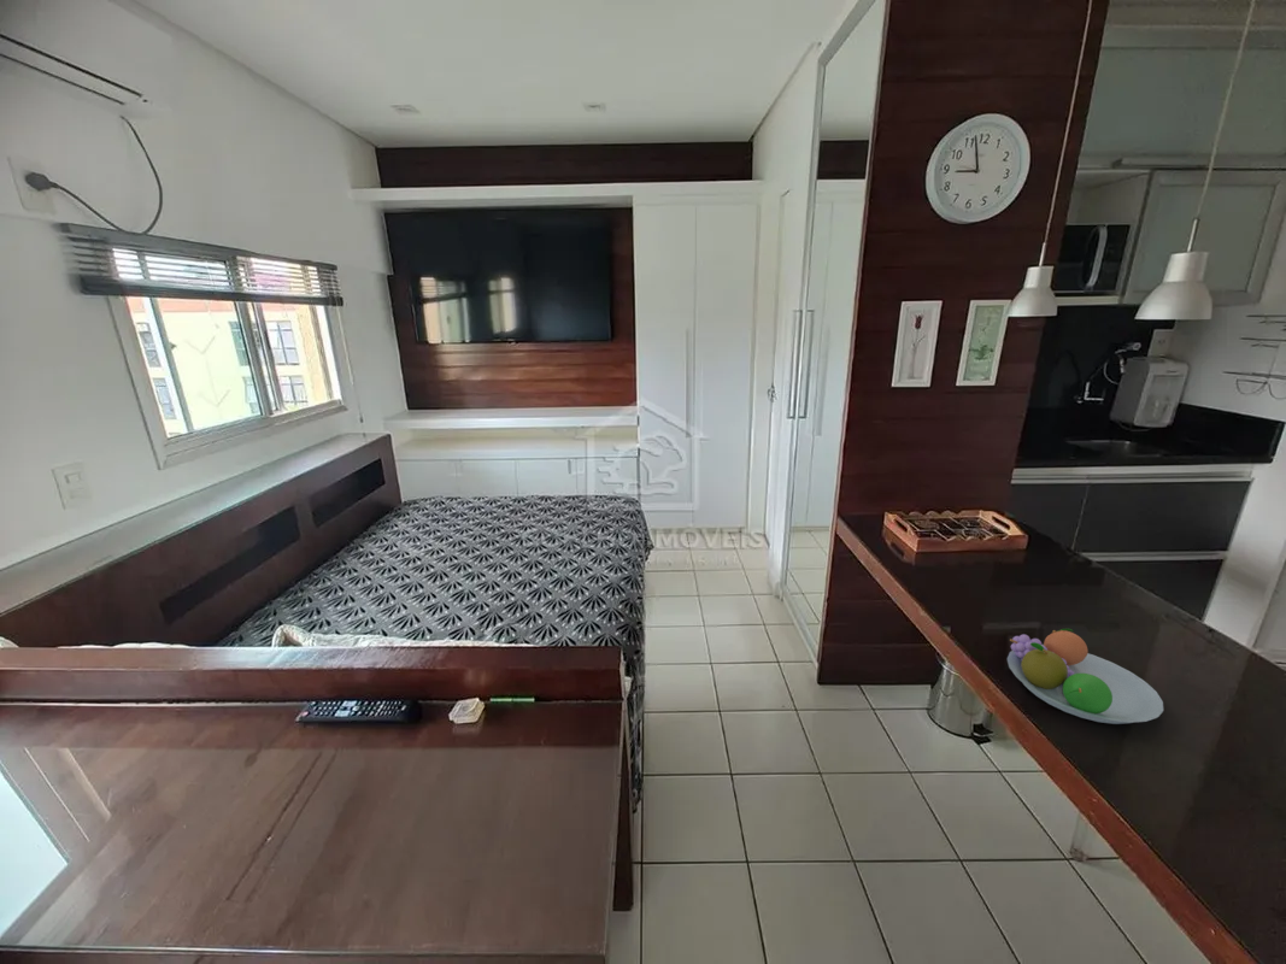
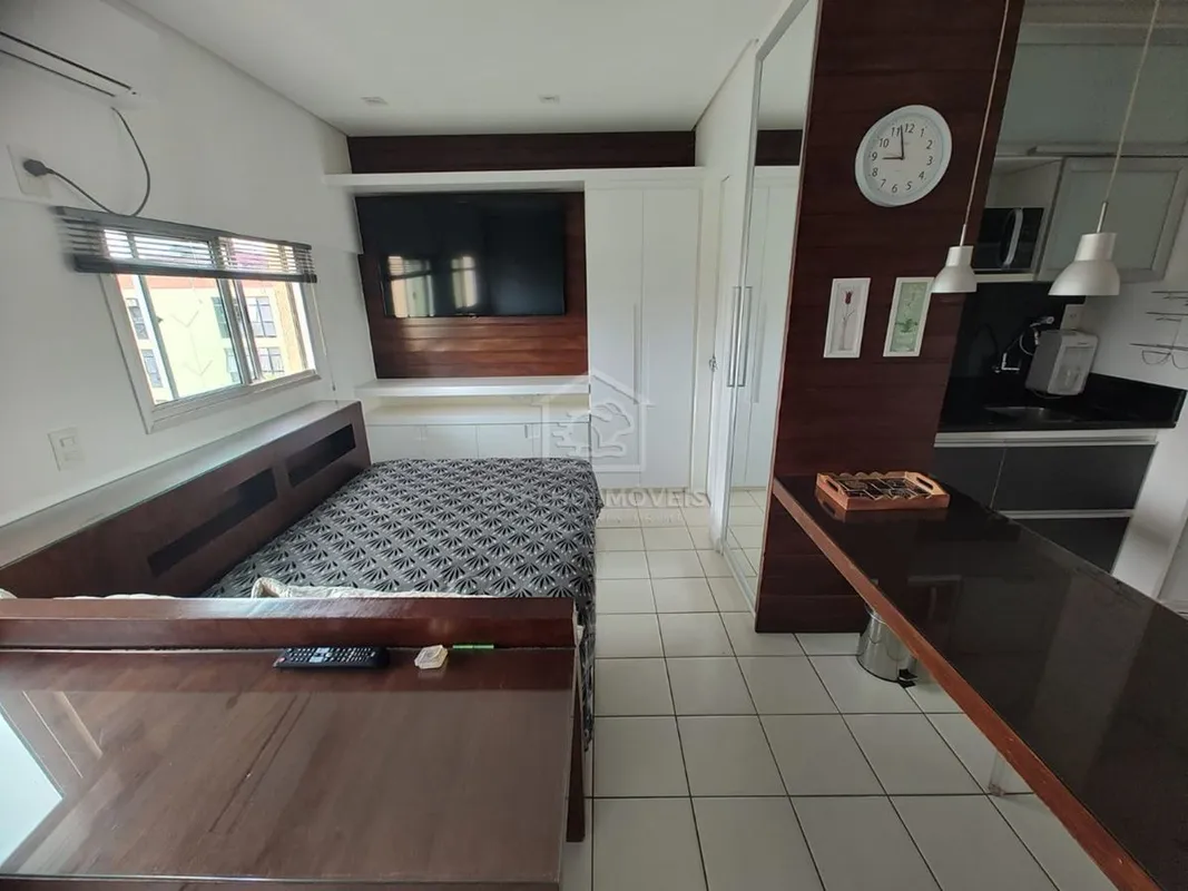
- fruit bowl [1006,628,1164,725]
